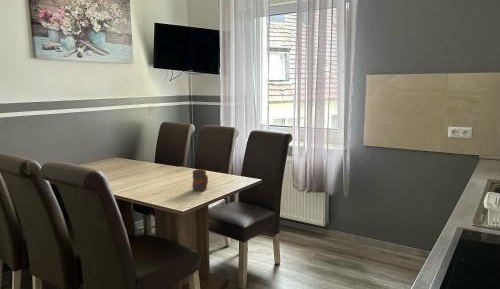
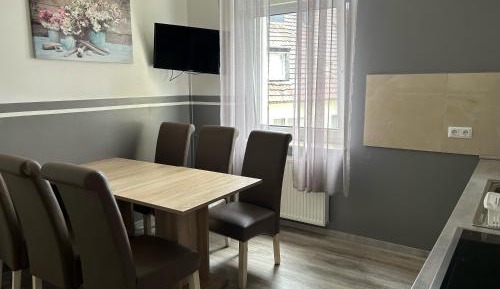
- mug [191,168,209,192]
